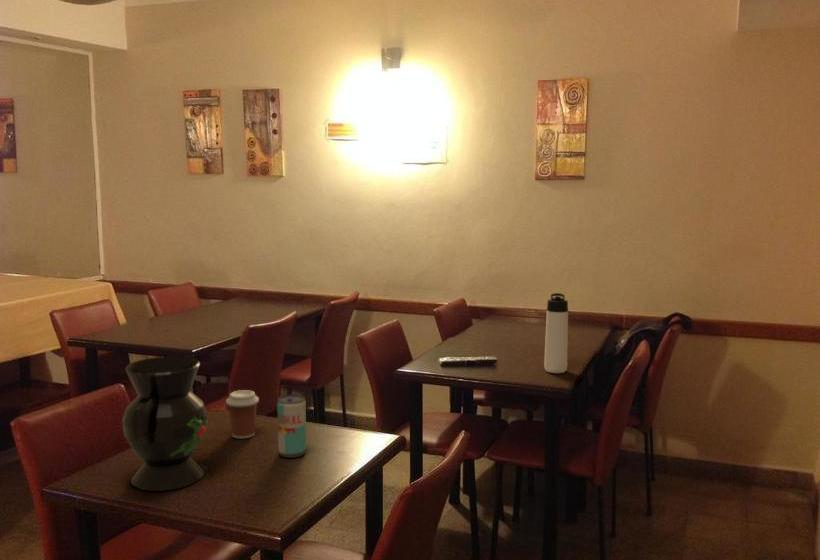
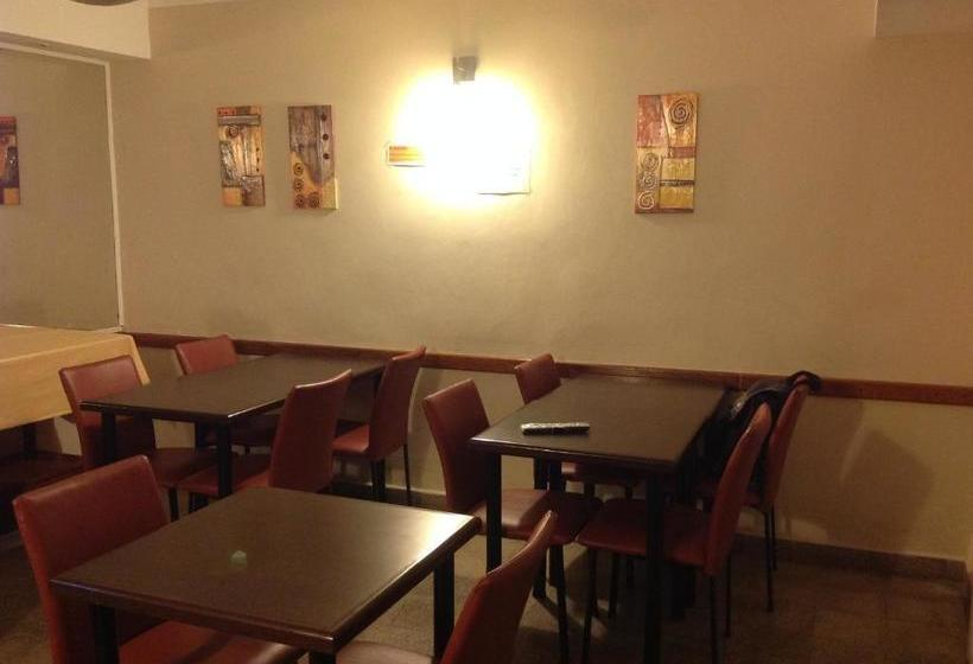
- beverage can [276,394,308,459]
- decorative vase [121,355,209,492]
- coffee cup [225,389,260,440]
- thermos bottle [543,292,569,374]
